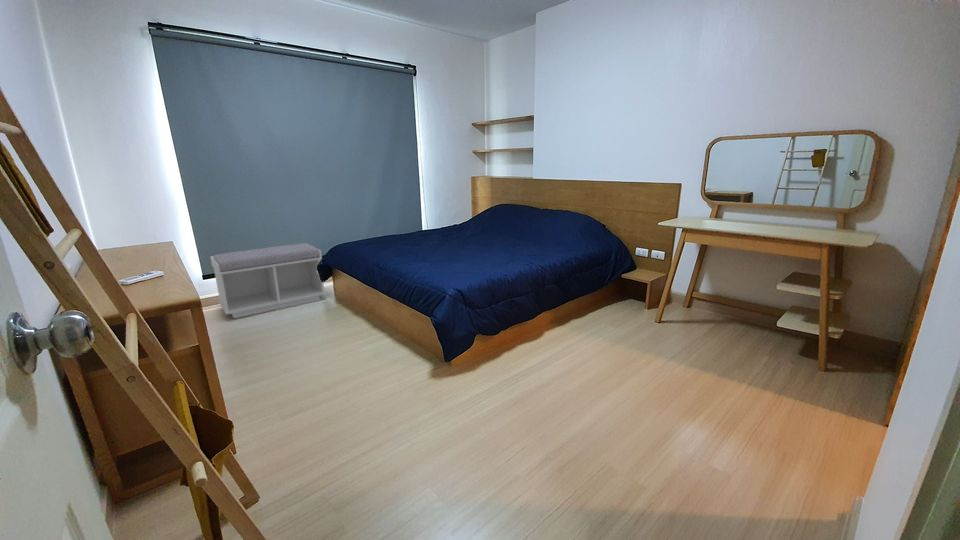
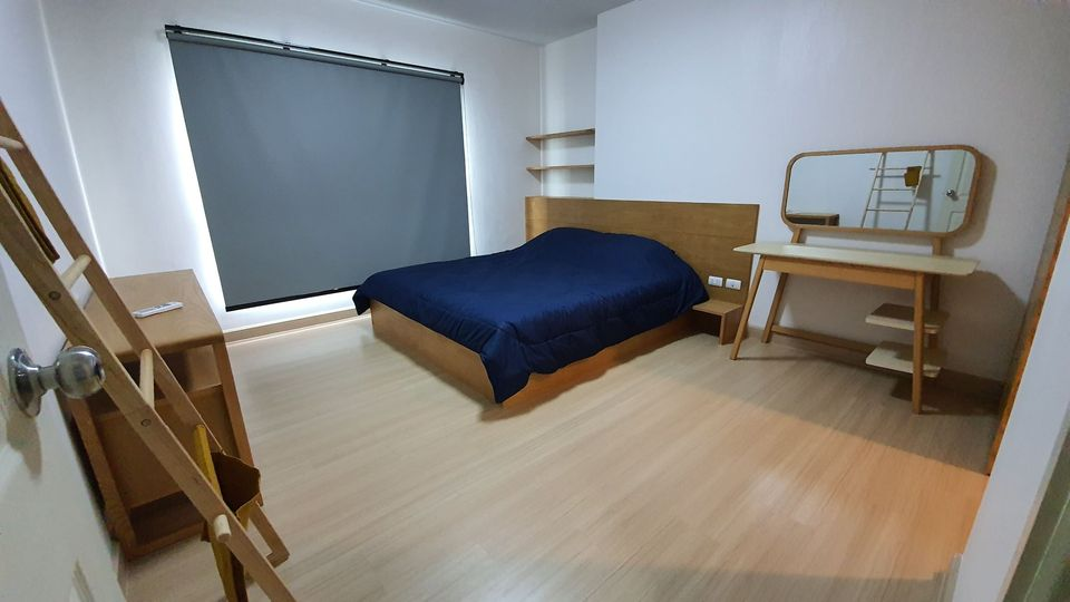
- bench [209,242,327,319]
